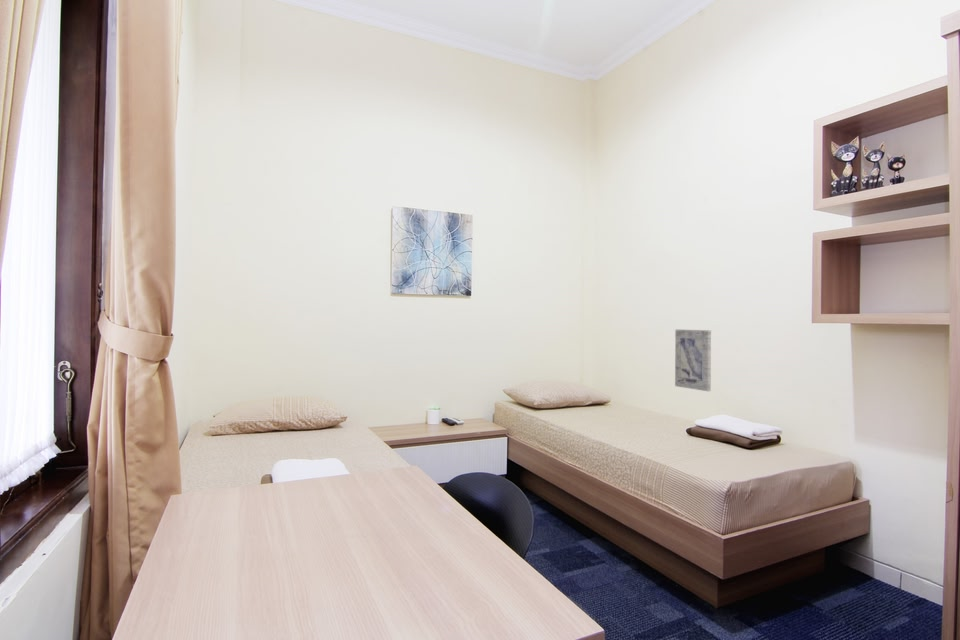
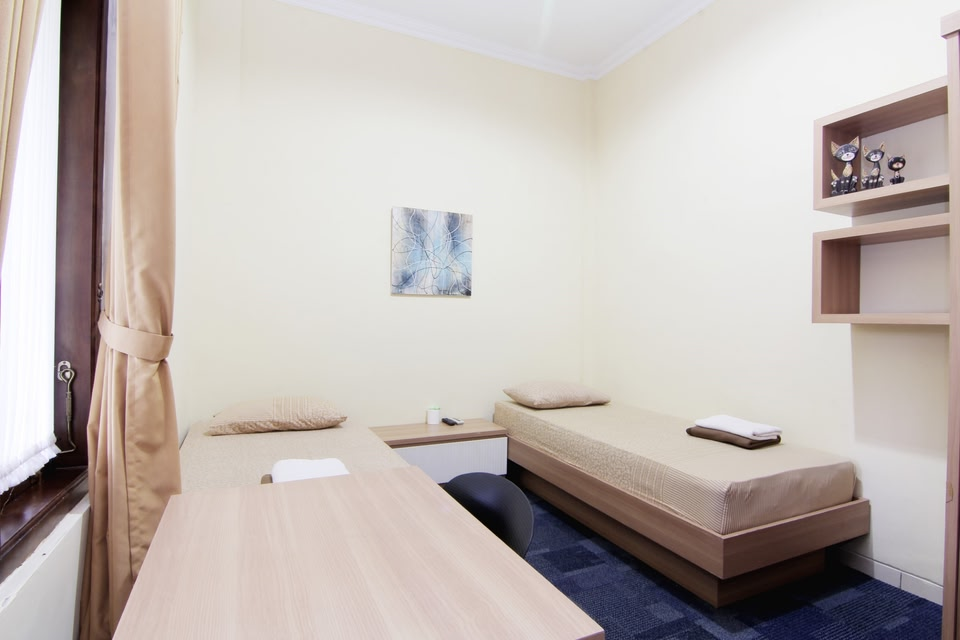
- wall art [674,329,712,392]
